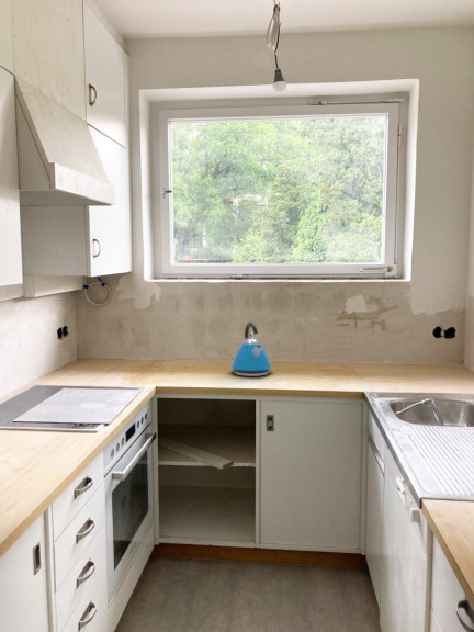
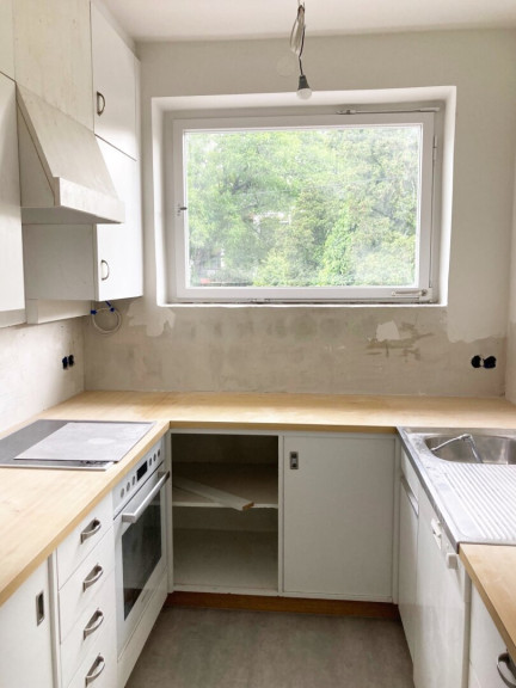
- kettle [230,321,272,377]
